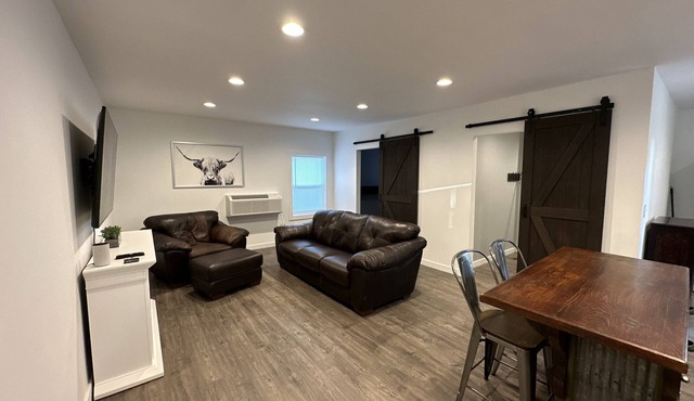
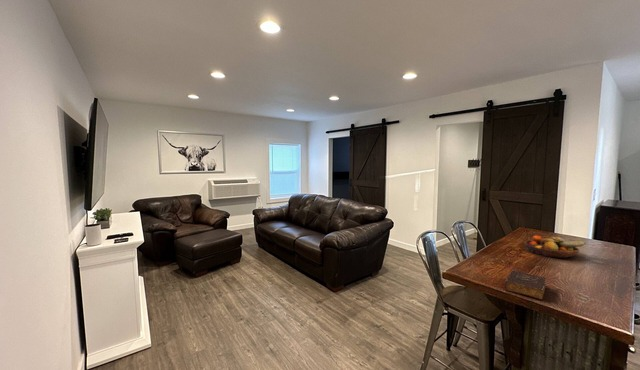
+ book [504,269,547,301]
+ fruit bowl [523,235,587,259]
